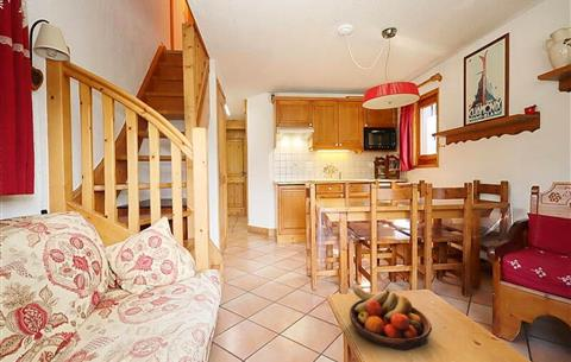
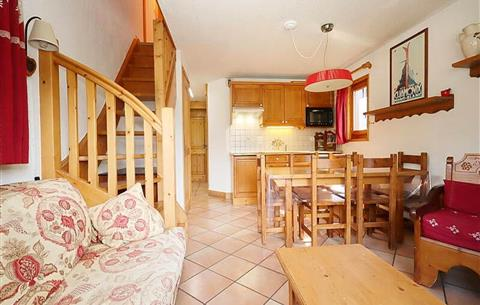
- fruit bowl [349,285,433,353]
